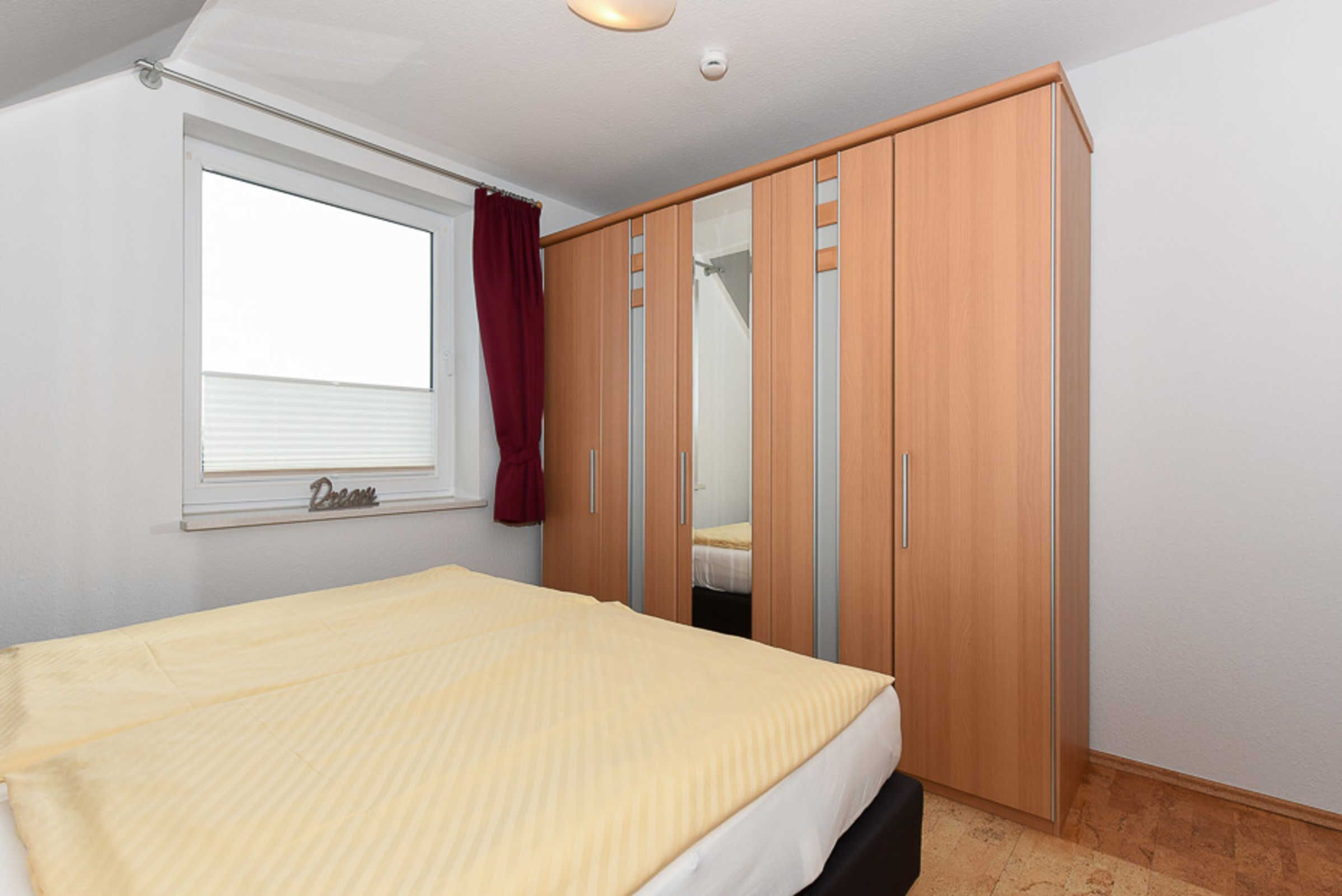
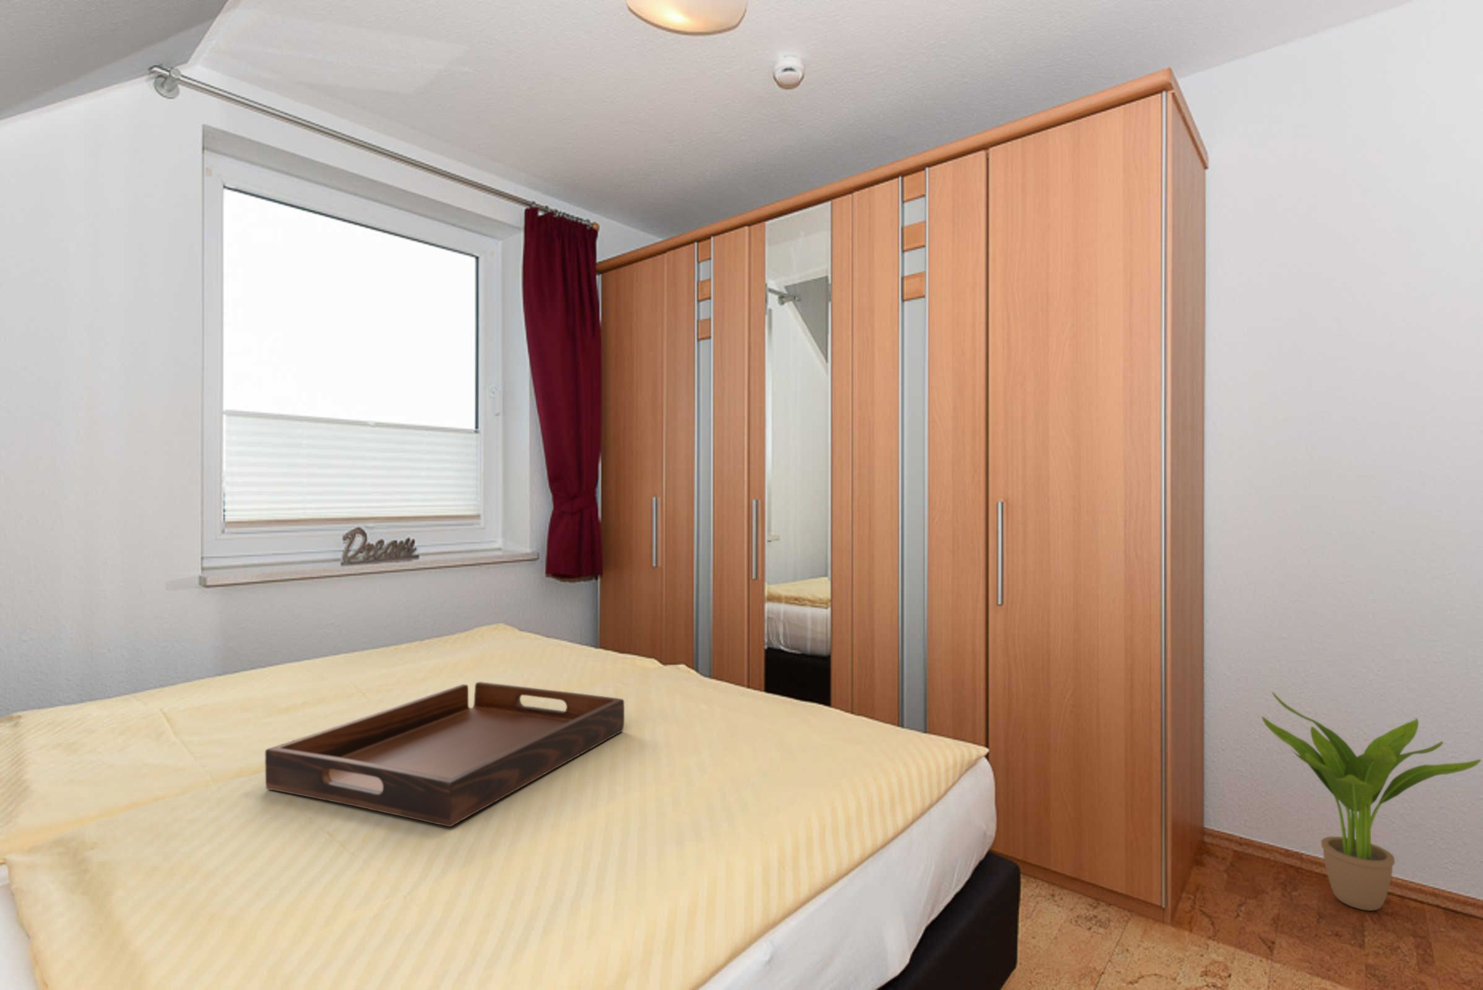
+ serving tray [264,682,625,828]
+ potted plant [1261,692,1482,912]
